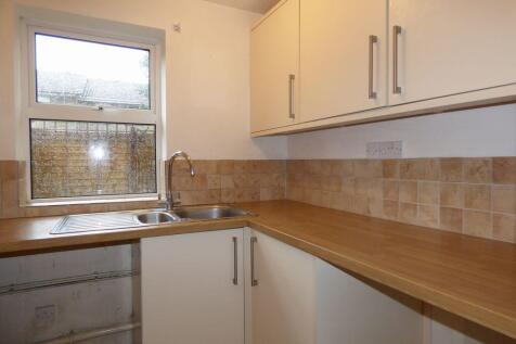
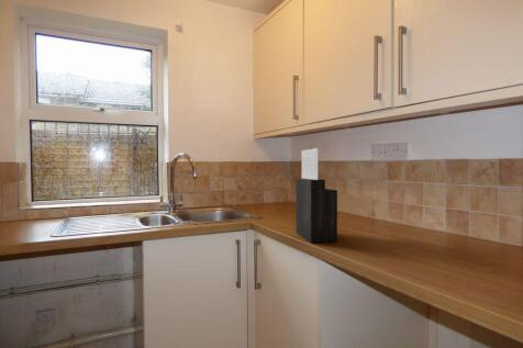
+ knife block [294,147,338,244]
